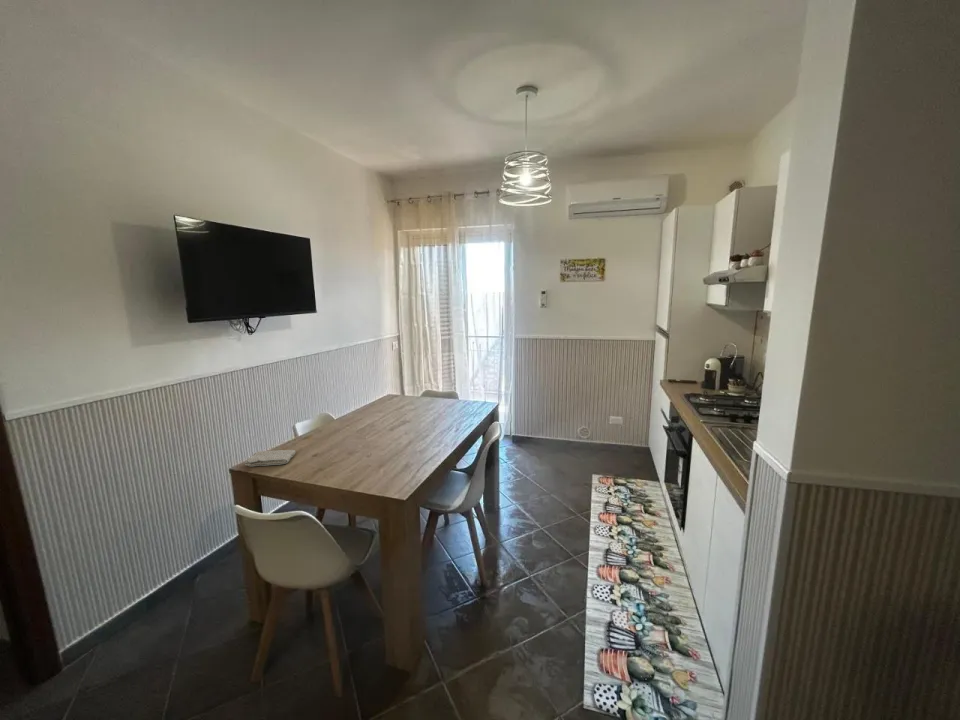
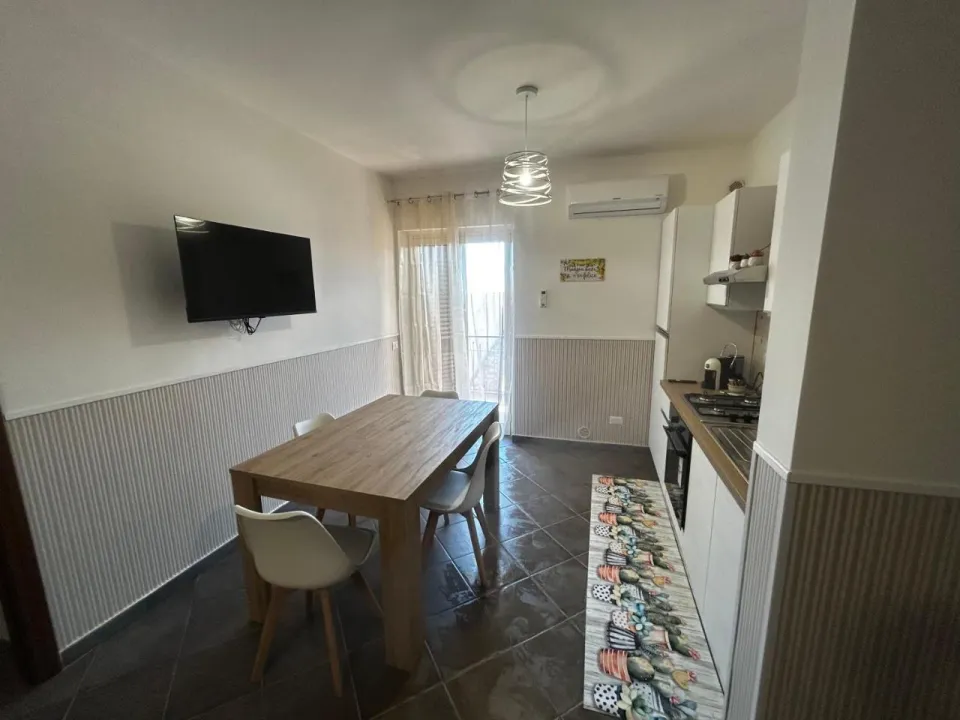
- washcloth [244,449,297,467]
